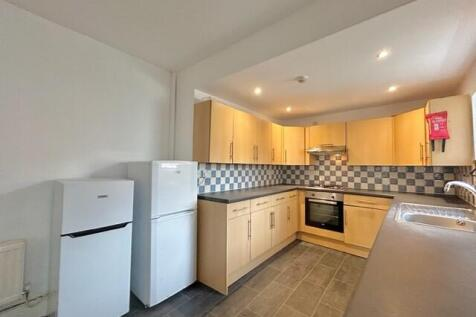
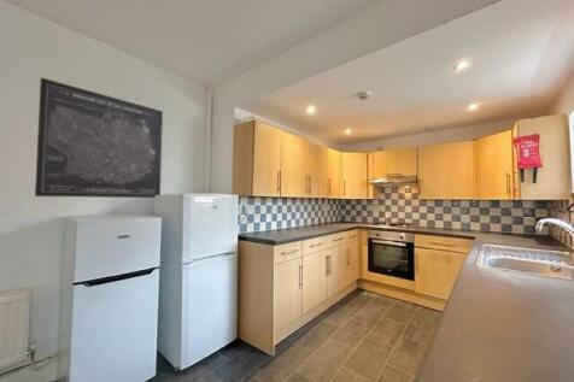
+ wall art [34,76,164,199]
